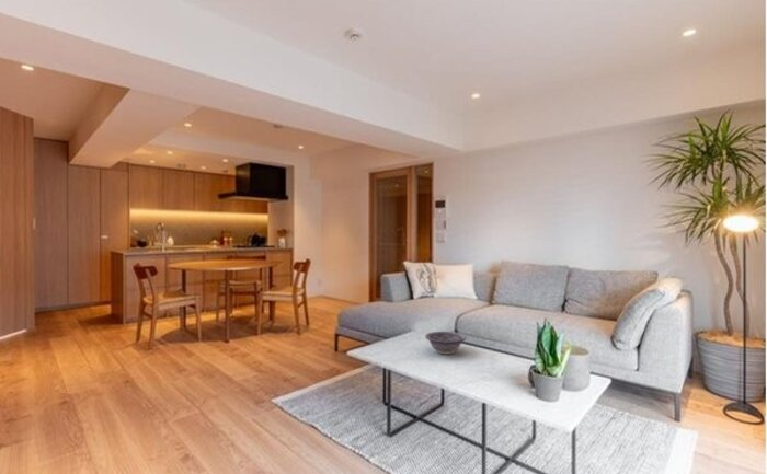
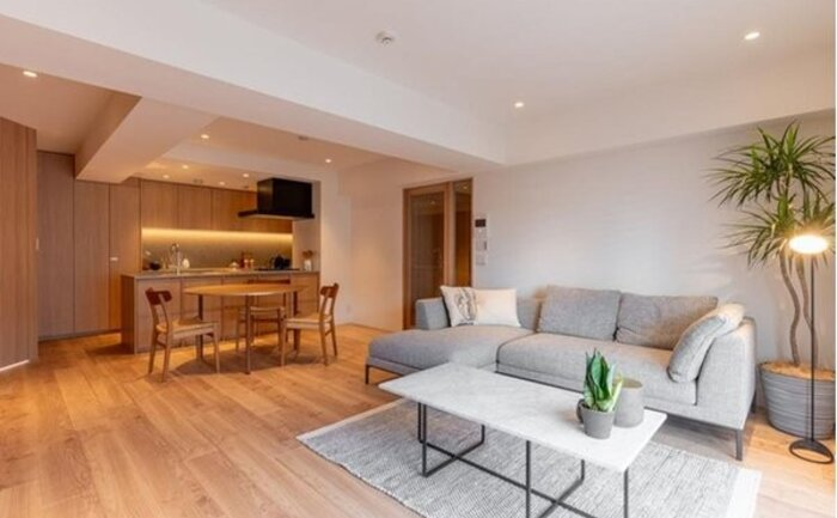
- decorative bowl [424,331,467,356]
